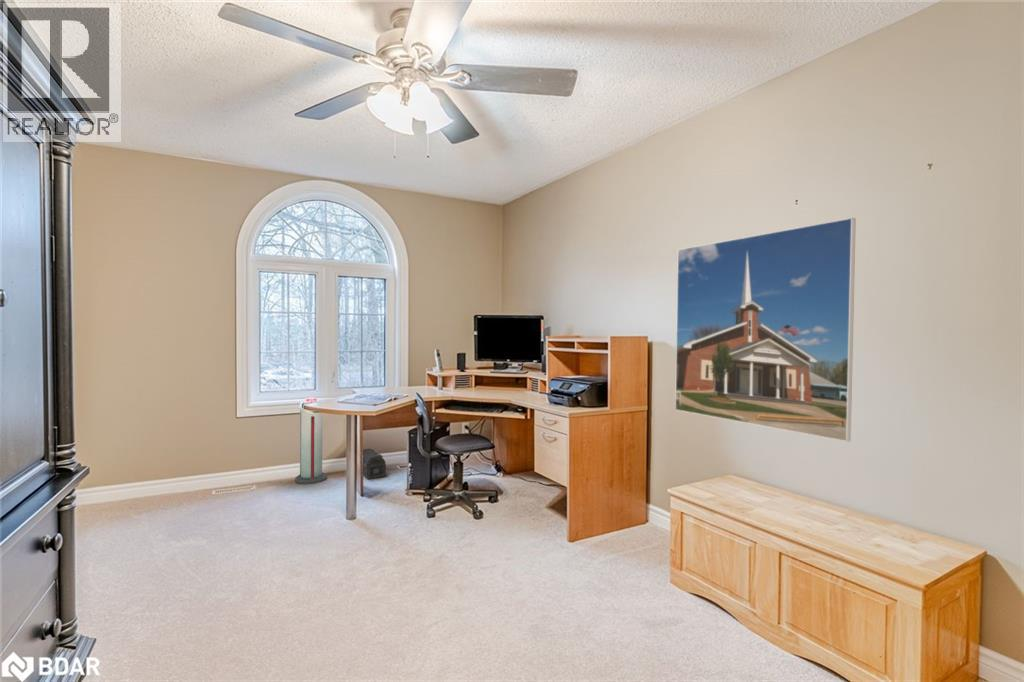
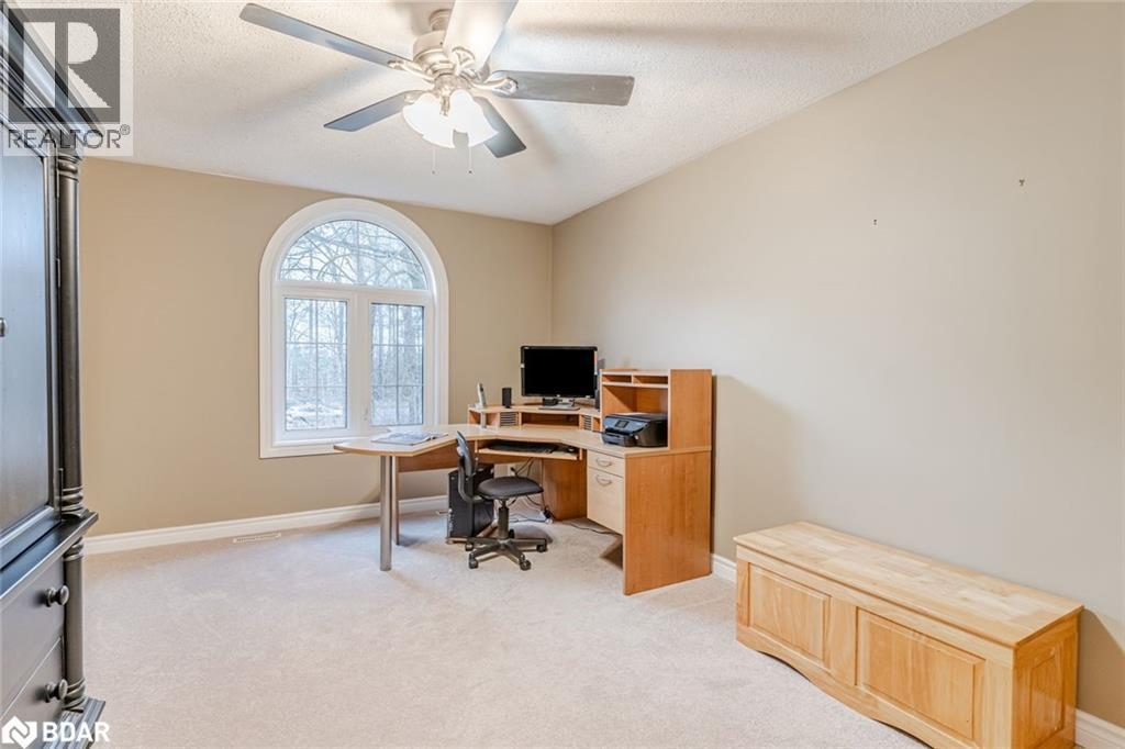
- treasure chest [362,448,387,480]
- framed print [674,217,857,443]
- air purifier [294,397,328,485]
